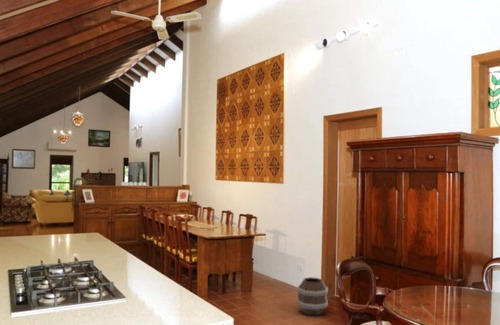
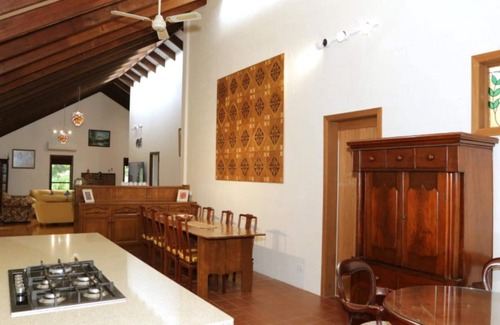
- planter [296,276,329,316]
